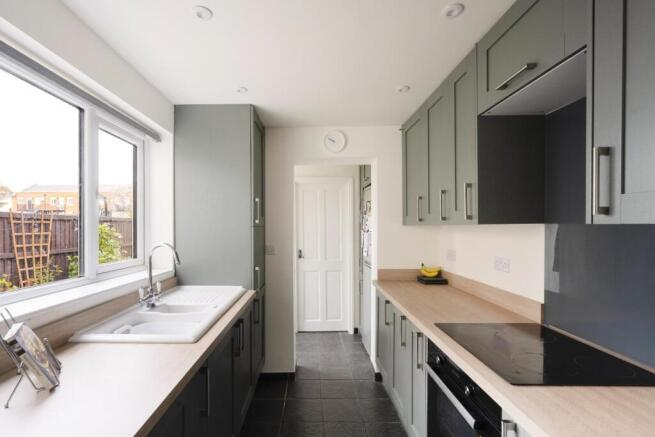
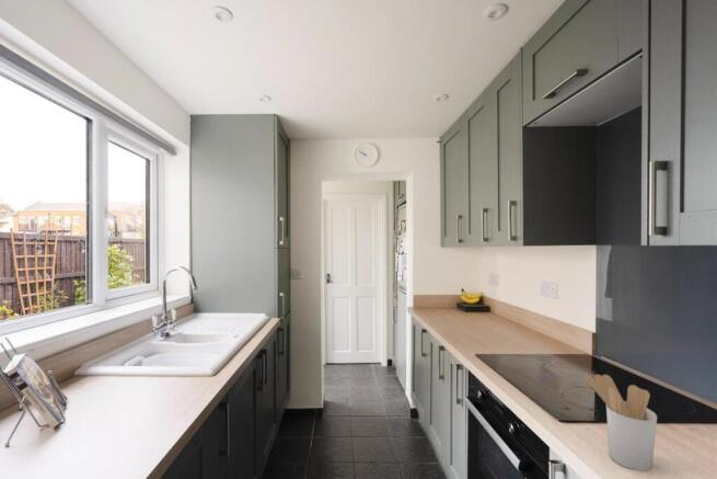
+ utensil holder [585,374,658,472]
